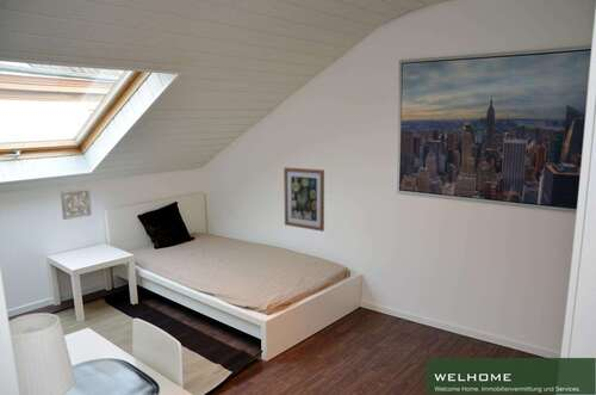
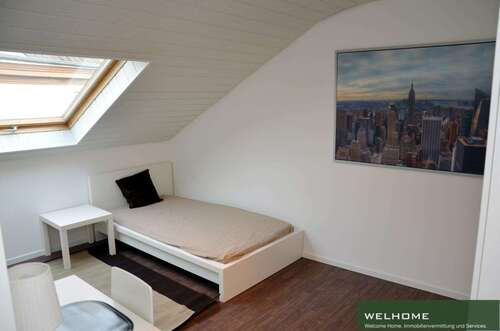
- wall ornament [60,187,93,221]
- wall art [283,166,325,233]
